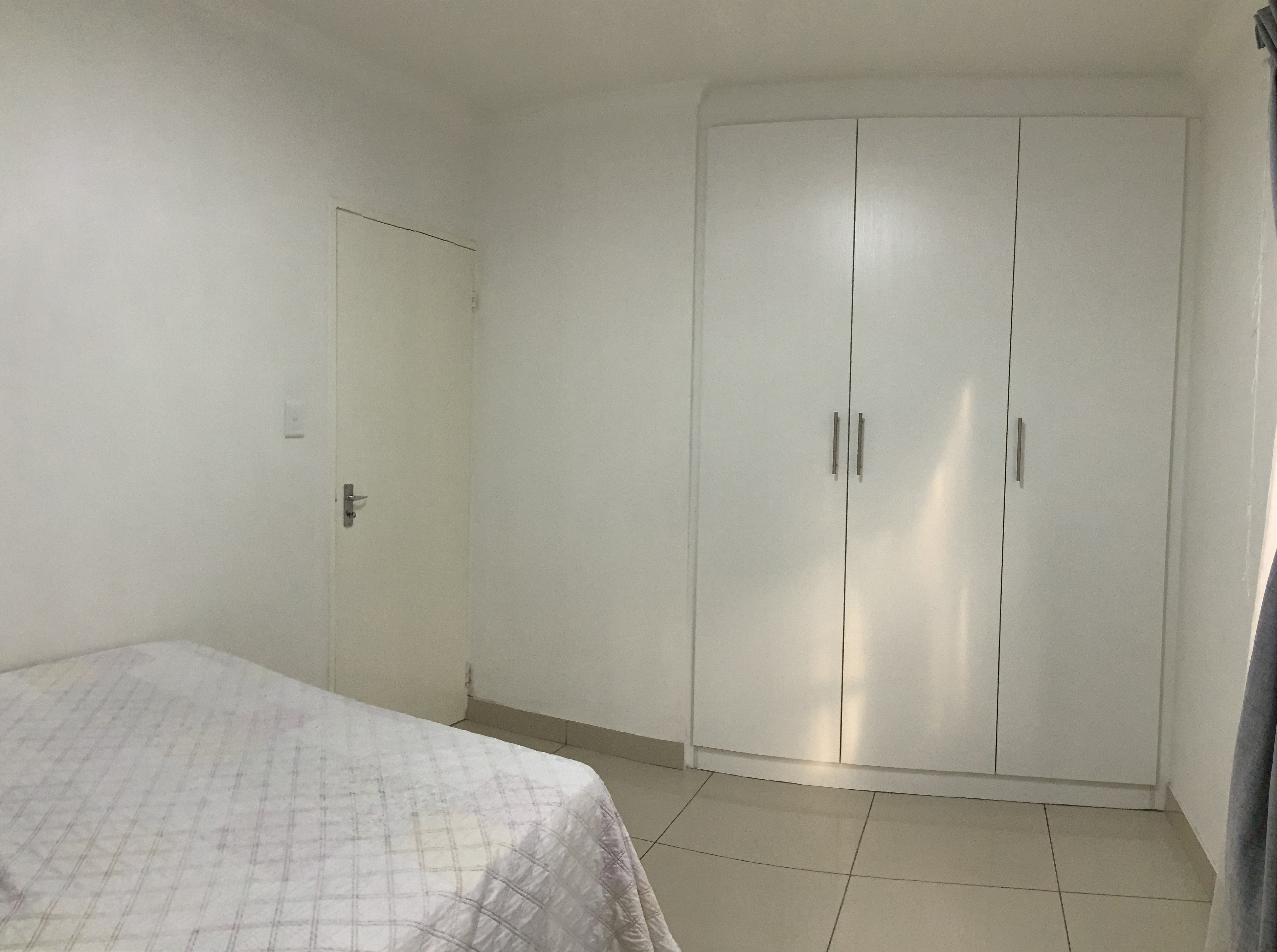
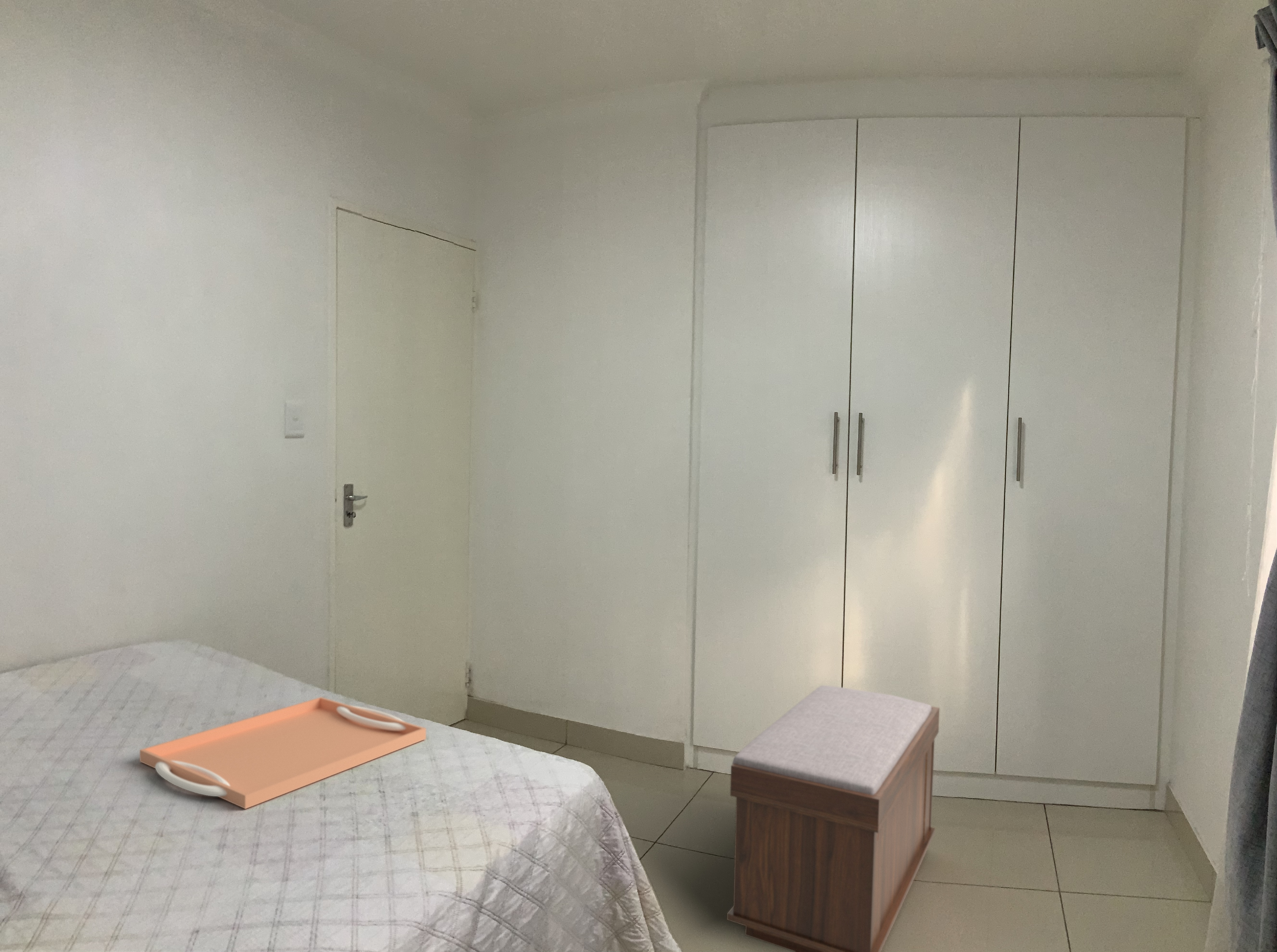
+ serving tray [139,697,426,809]
+ bench [727,685,940,952]
